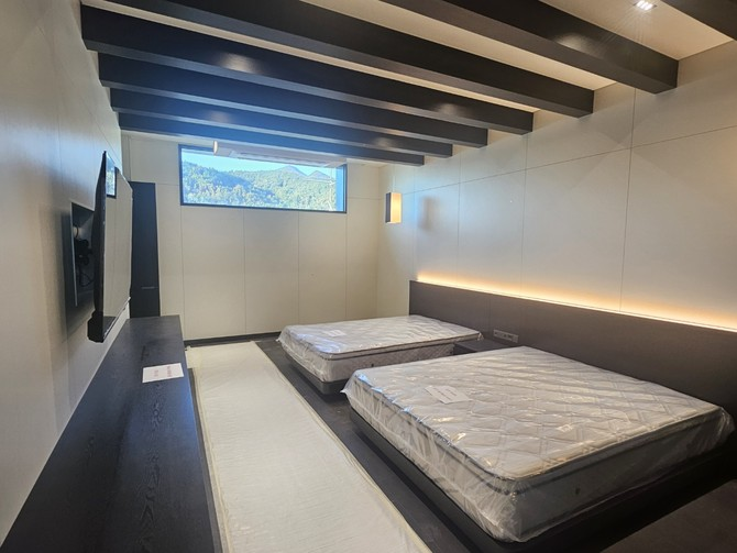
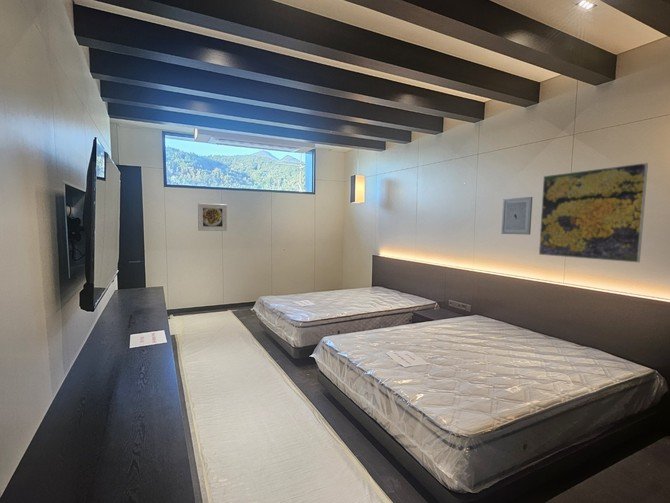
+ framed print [538,162,649,263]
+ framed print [197,202,228,232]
+ wall art [500,196,534,236]
